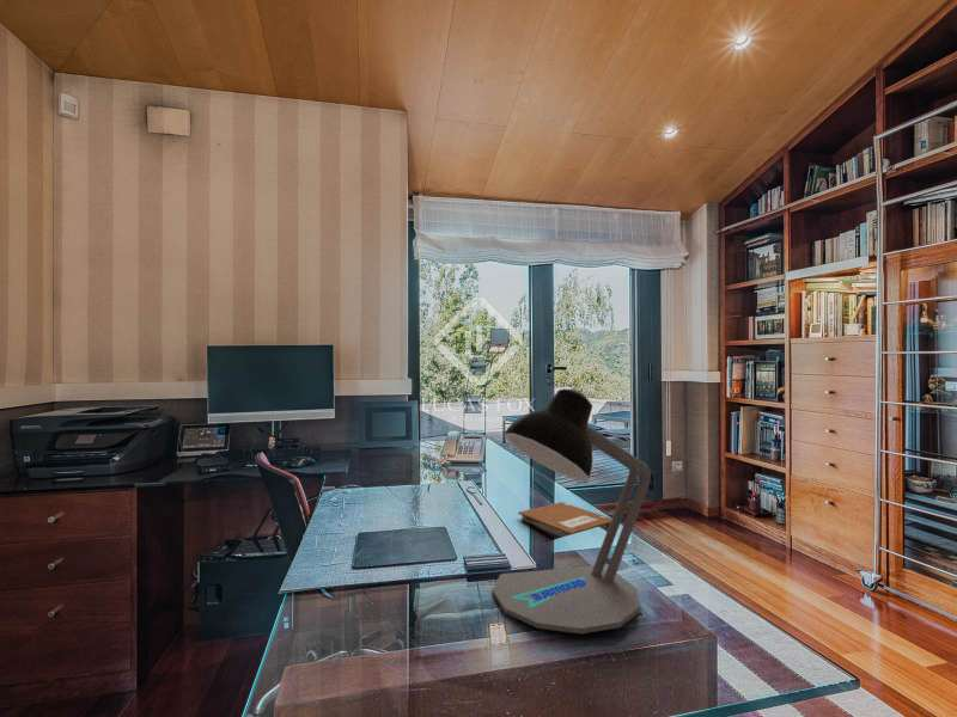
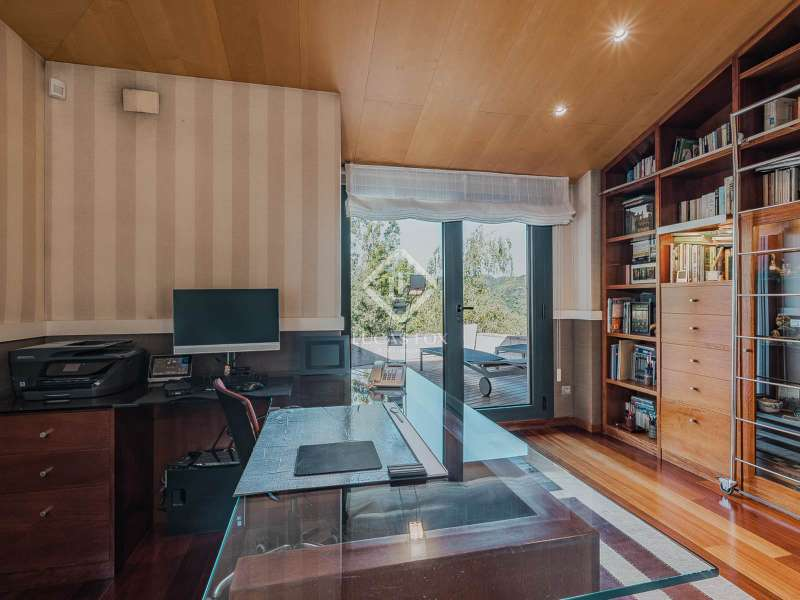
- notebook [517,501,612,540]
- desk lamp [492,388,652,635]
